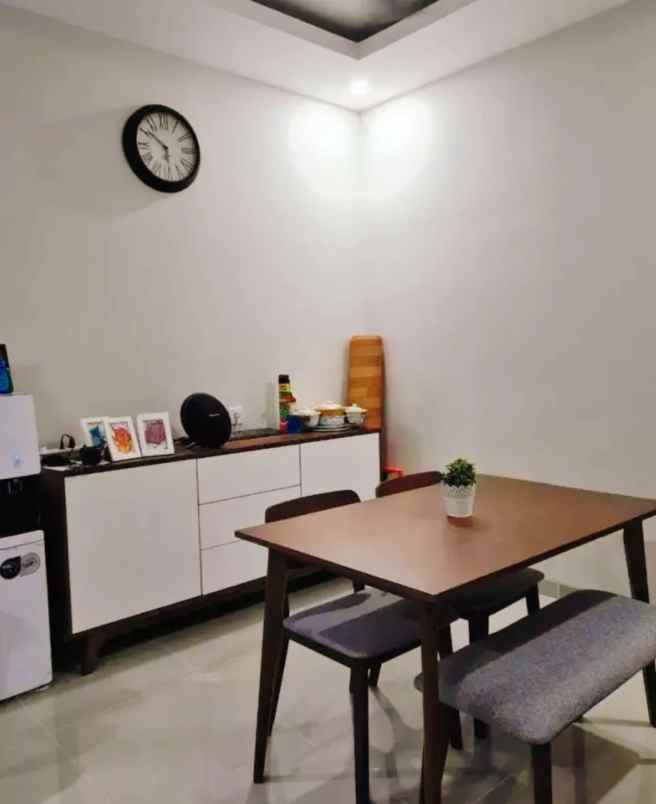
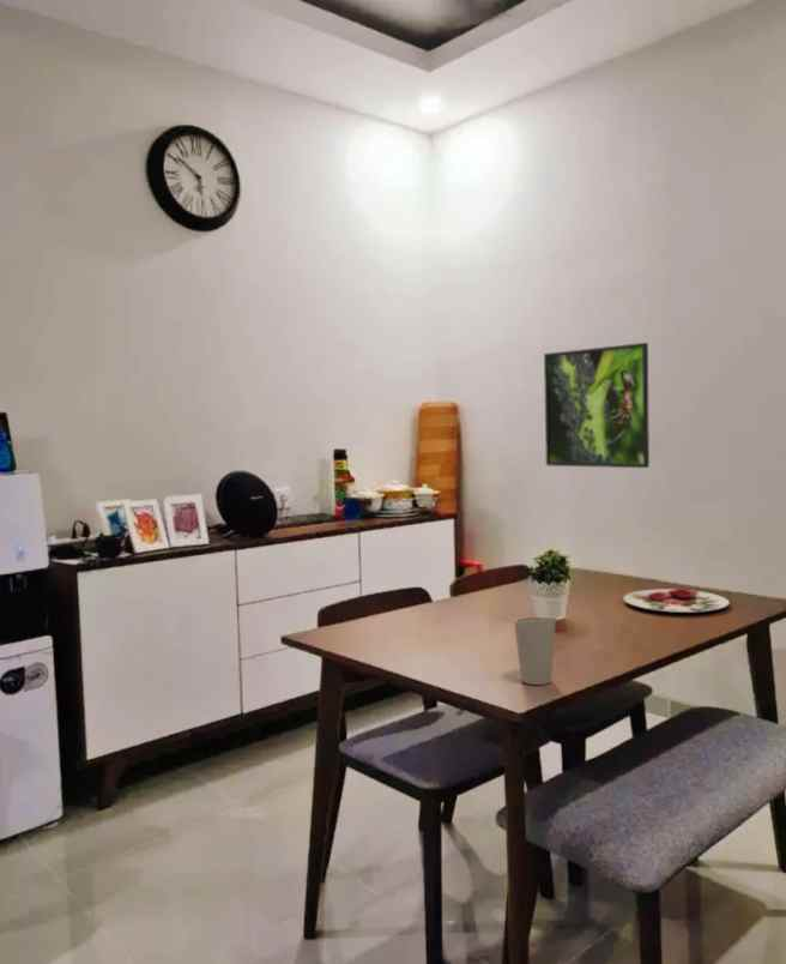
+ cup [513,615,557,686]
+ plate [622,588,731,614]
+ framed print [543,342,651,469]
